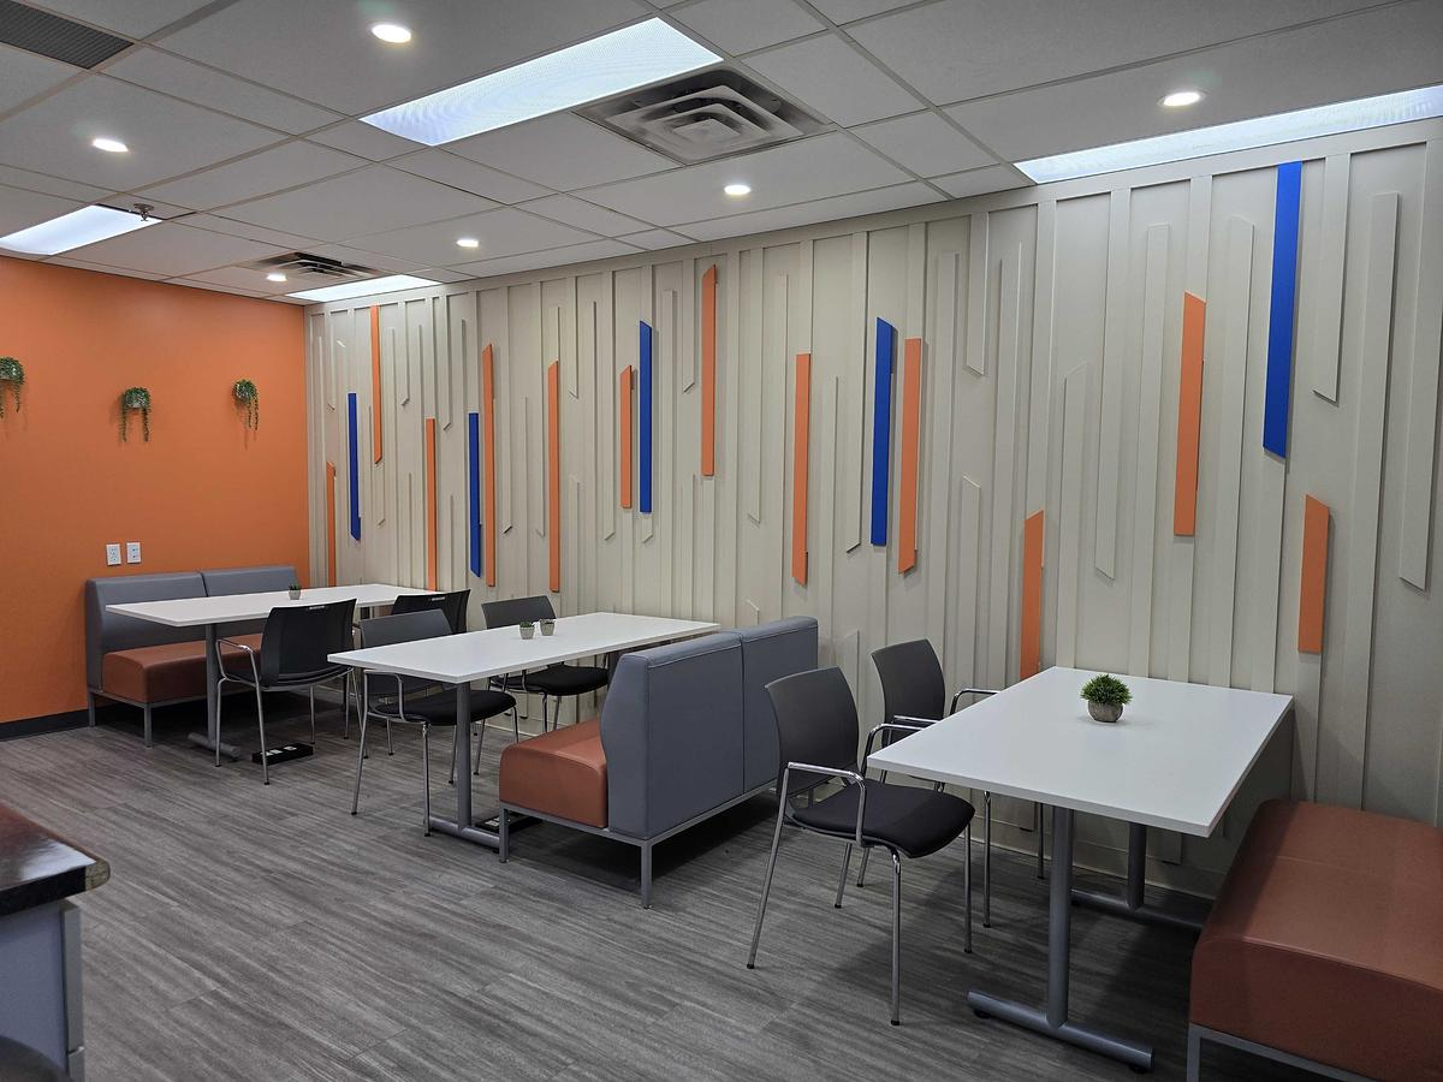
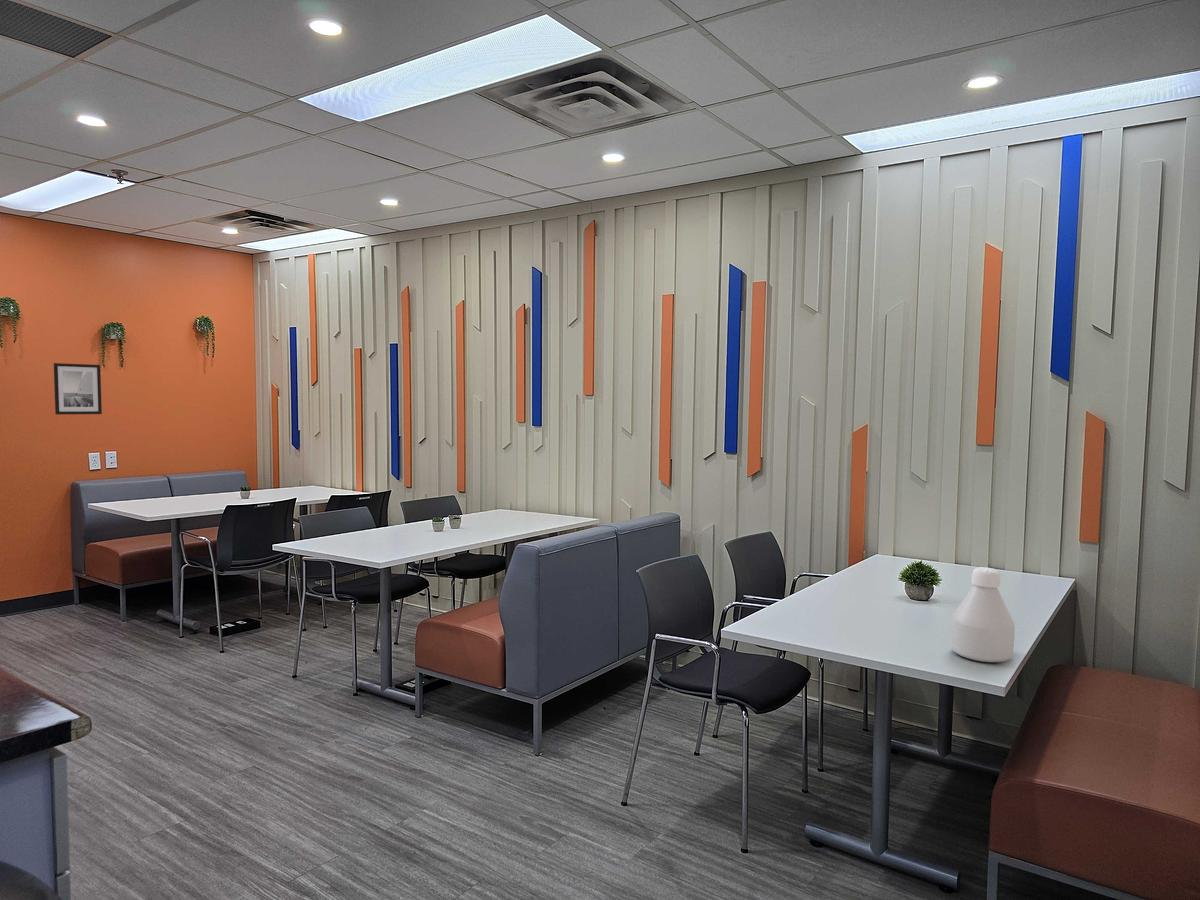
+ bottle [950,566,1016,663]
+ wall art [53,362,103,415]
